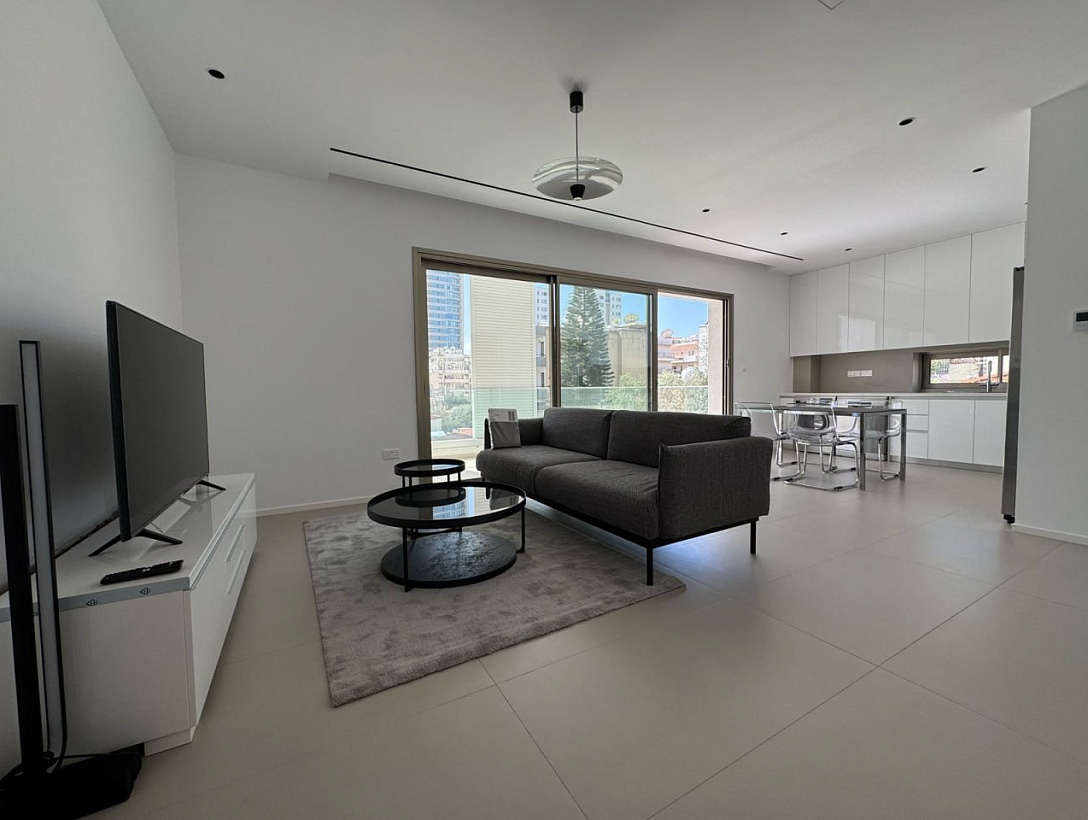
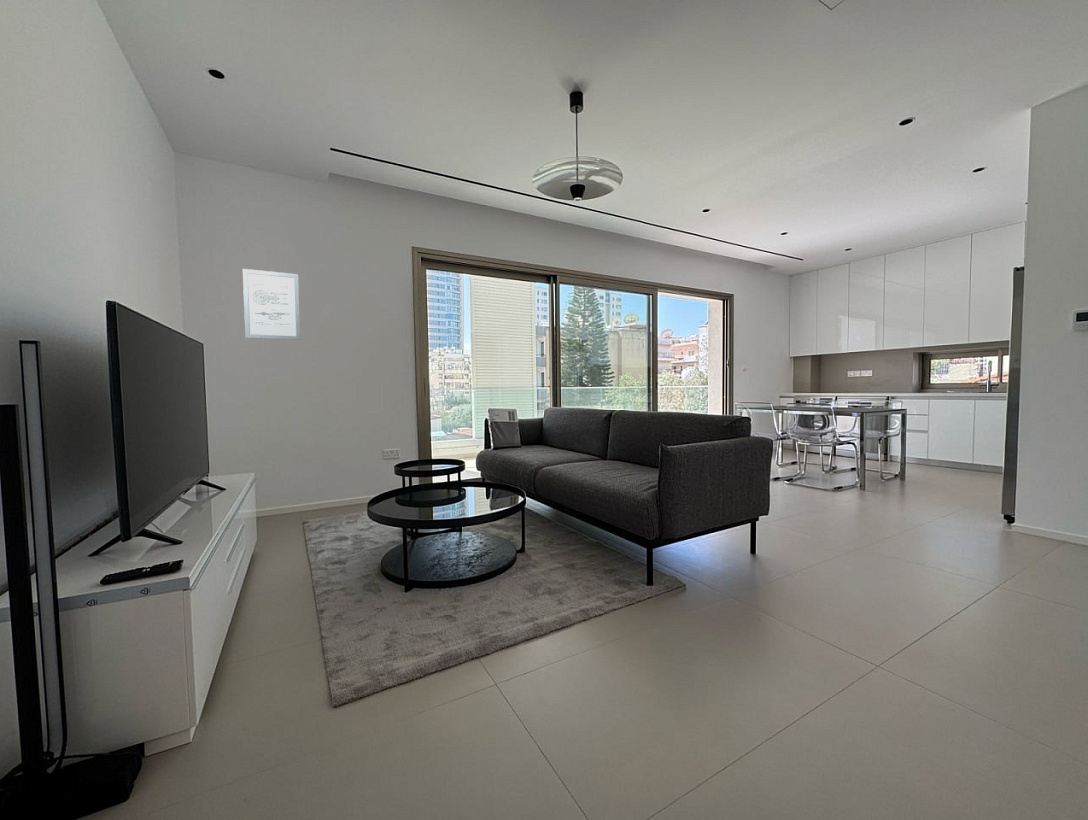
+ wall art [242,268,301,341]
